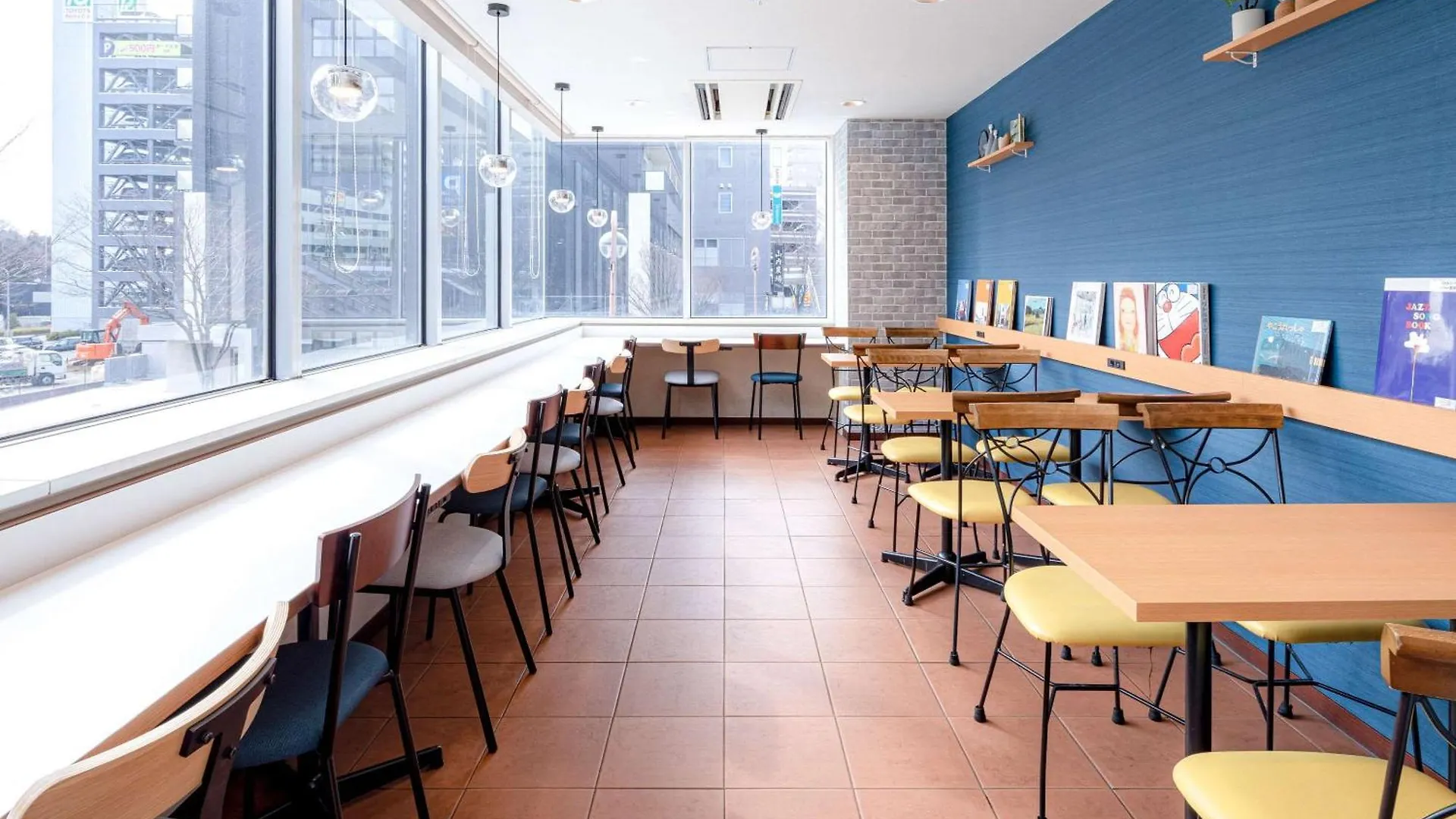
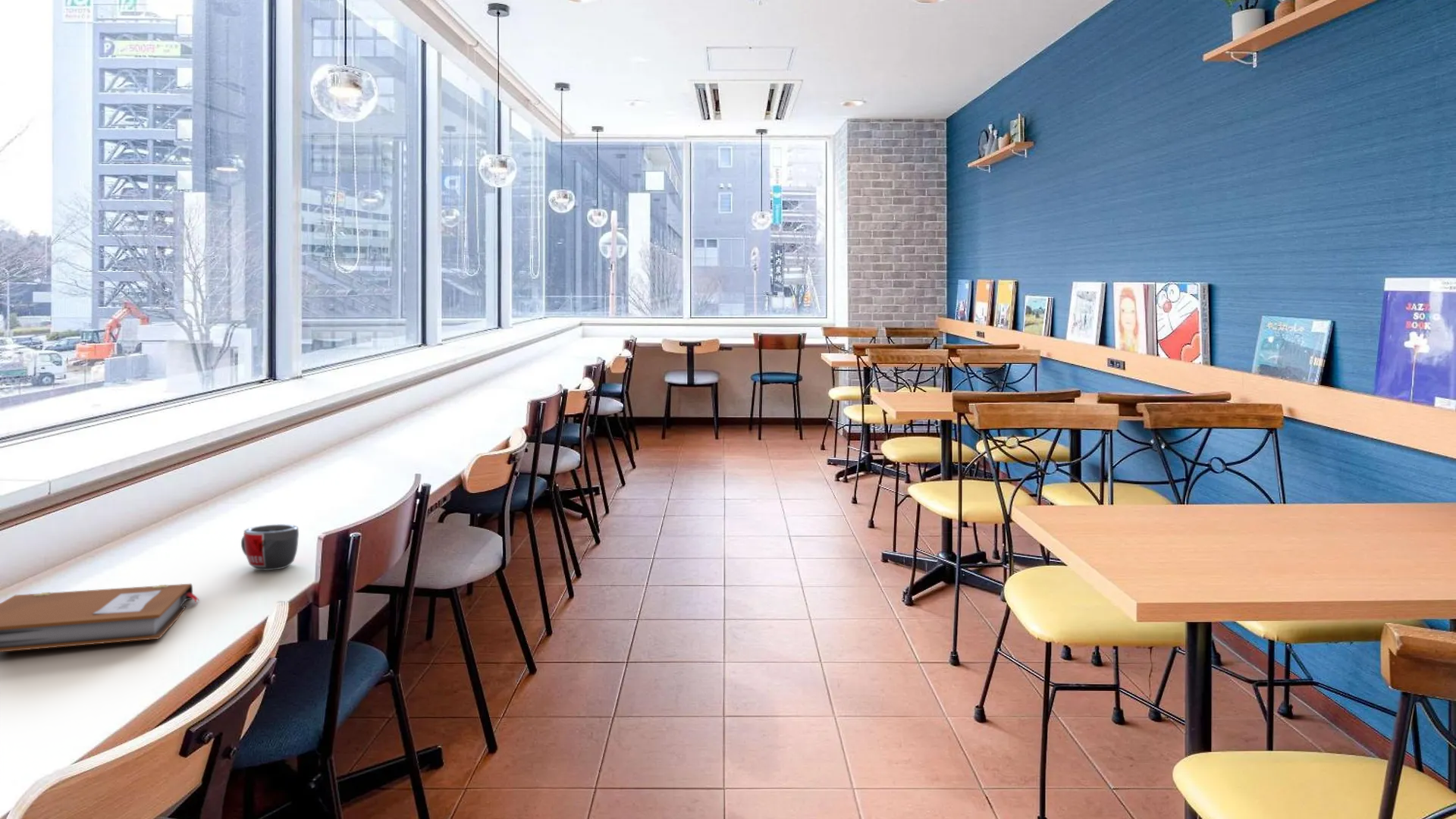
+ mug [240,523,300,571]
+ notebook [0,583,200,653]
